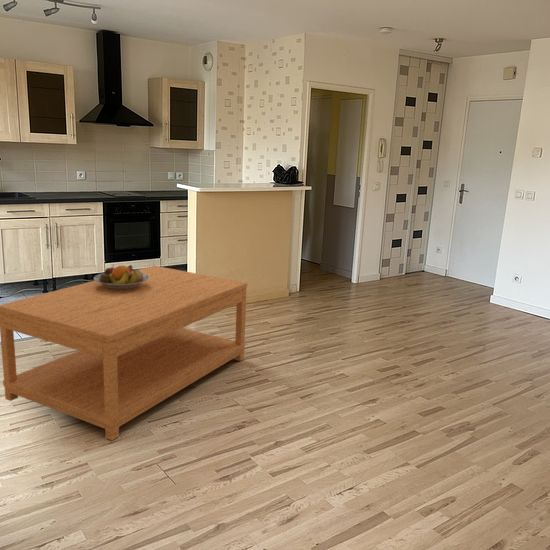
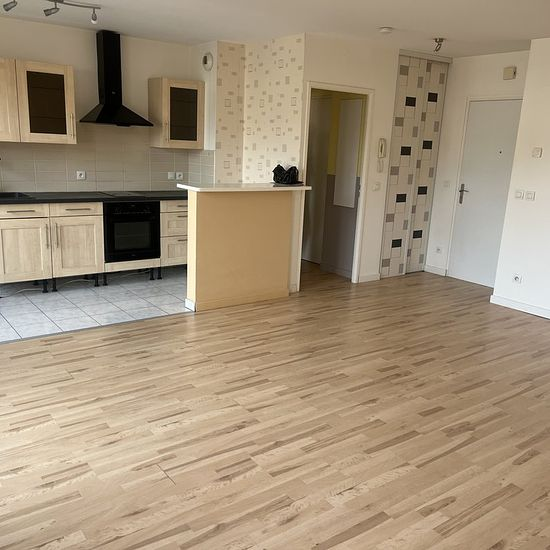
- fruit bowl [93,264,149,290]
- coffee table [0,265,248,441]
